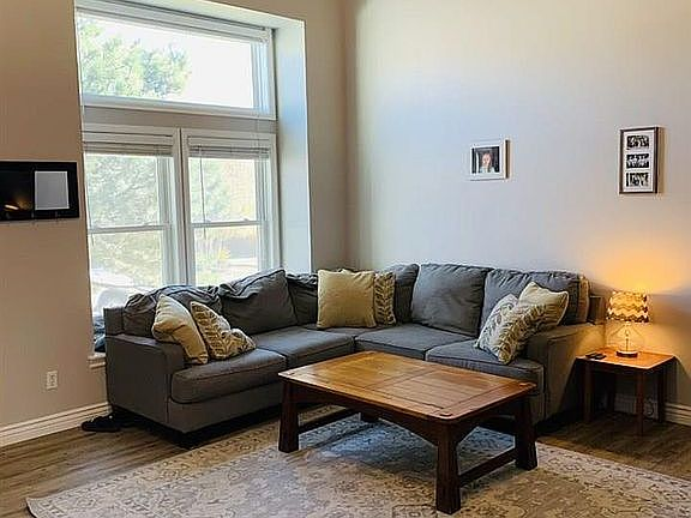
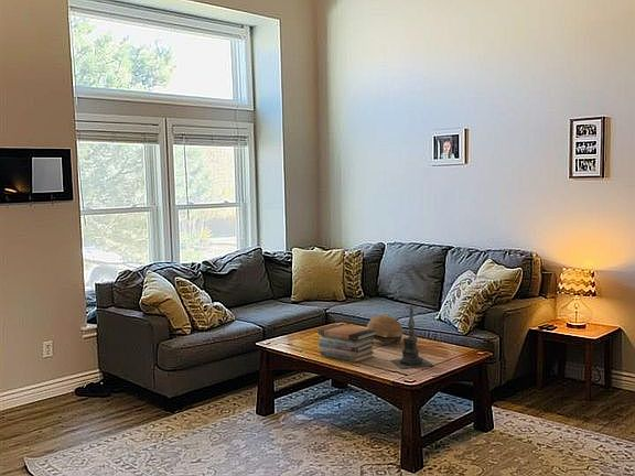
+ decorative bowl [366,314,403,346]
+ candle holder [390,304,434,369]
+ book stack [318,324,376,364]
